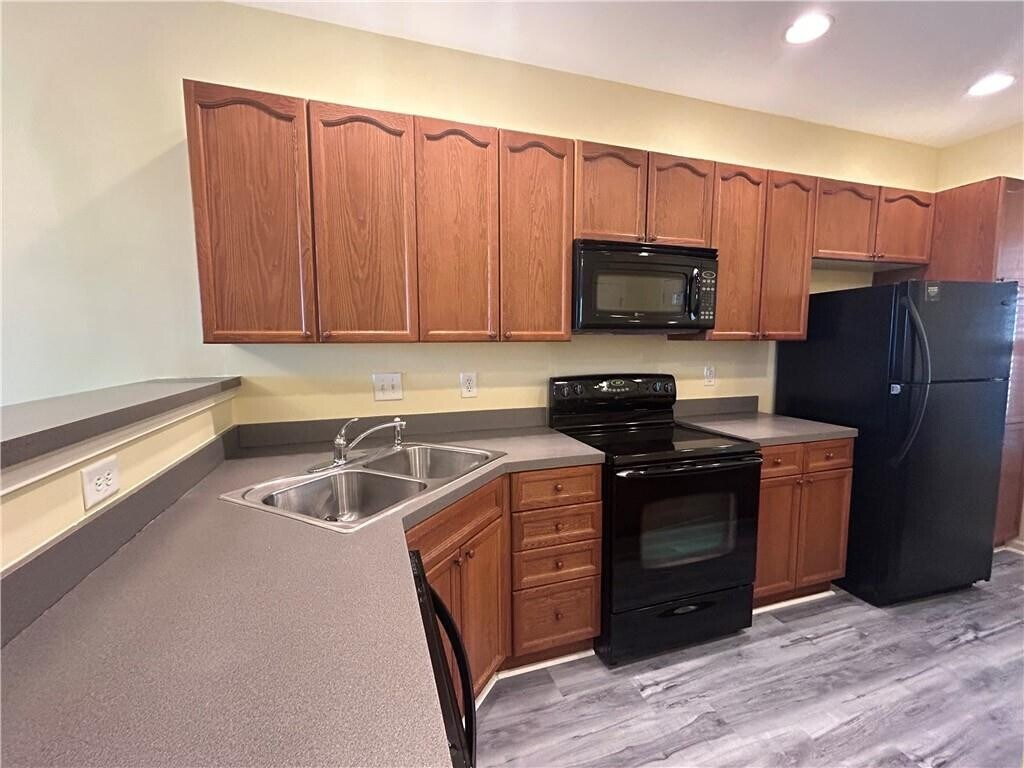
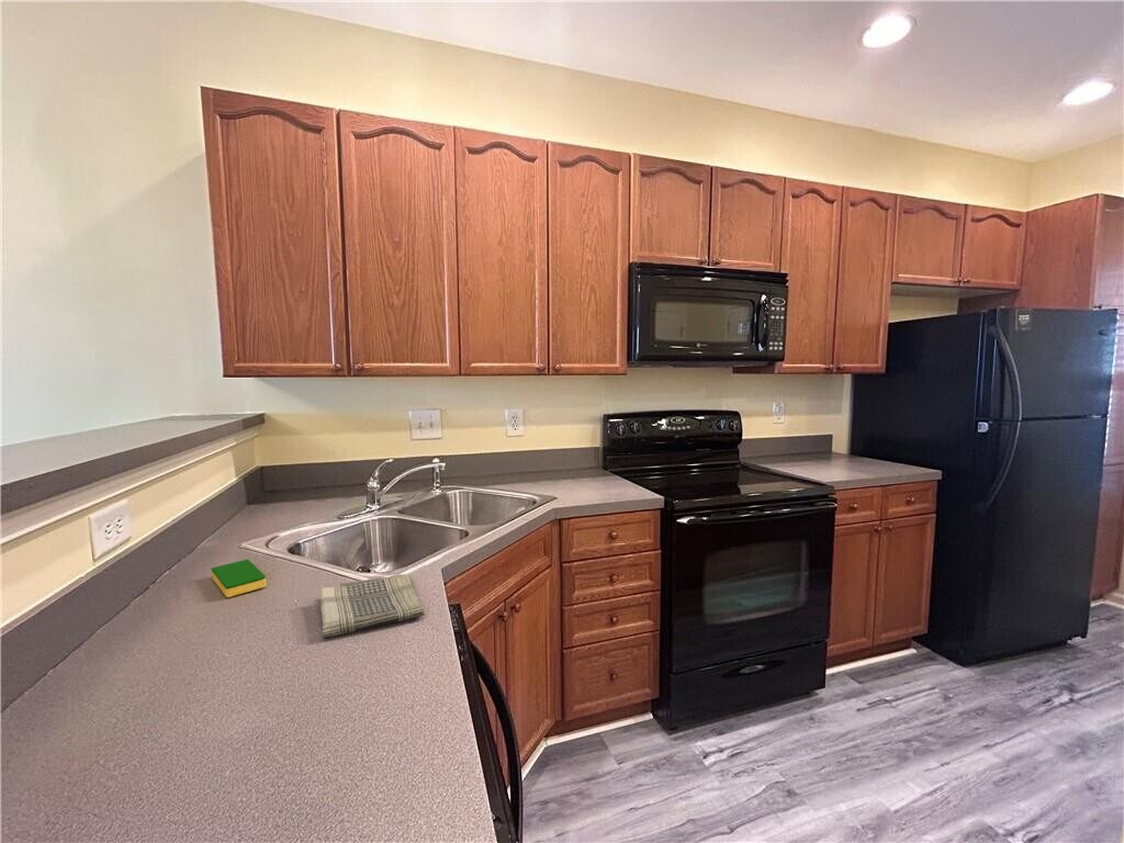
+ dish towel [319,573,426,639]
+ dish sponge [211,559,268,598]
